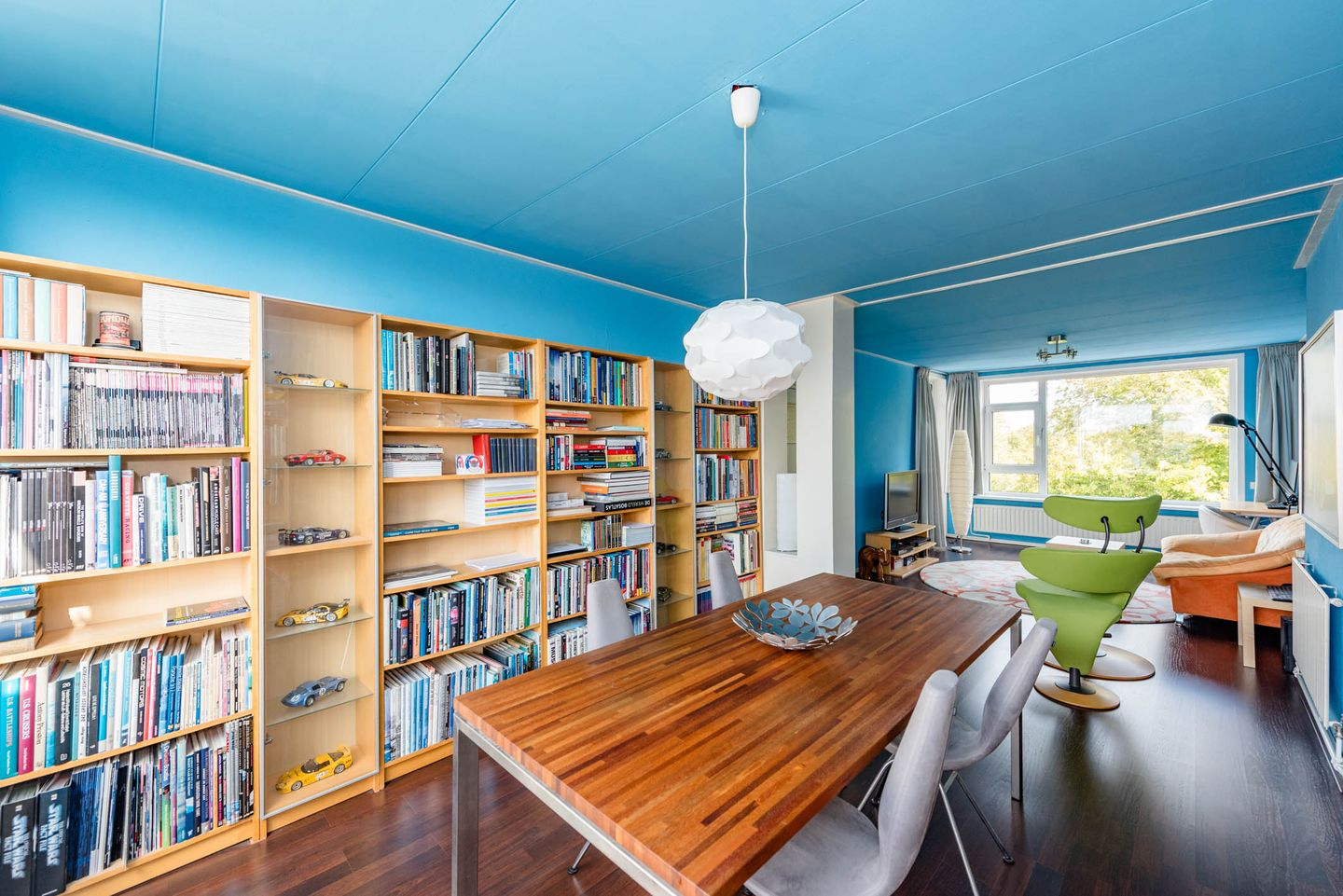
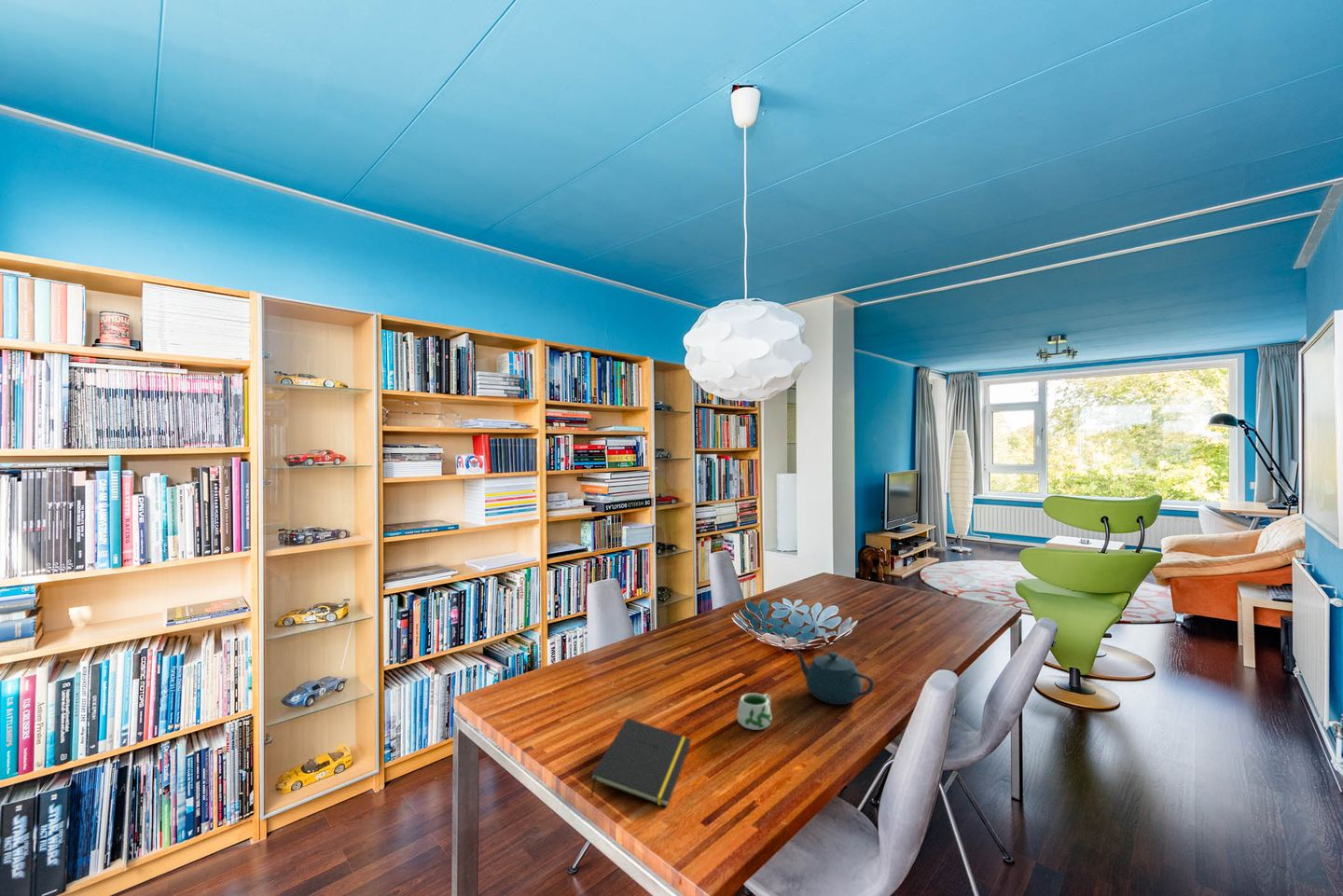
+ mug [736,692,773,731]
+ notepad [589,717,692,808]
+ teapot [793,649,875,706]
